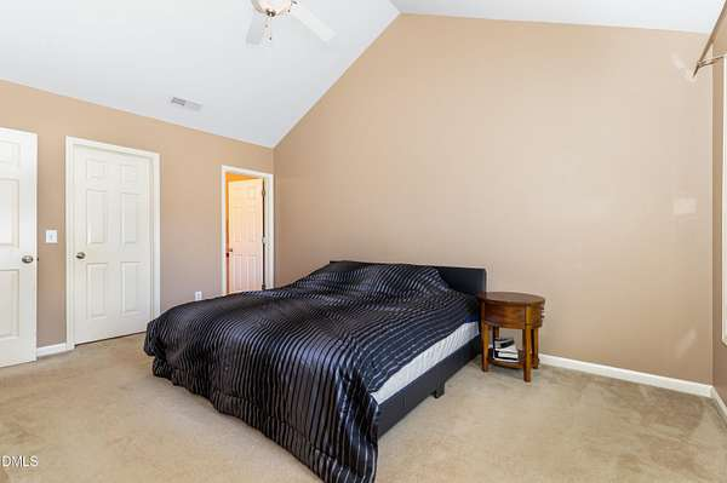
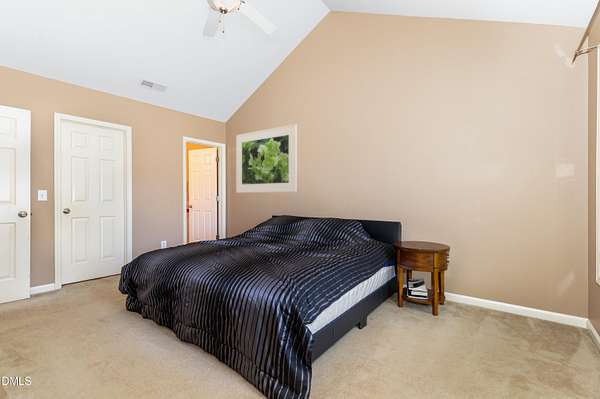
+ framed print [235,123,298,194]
